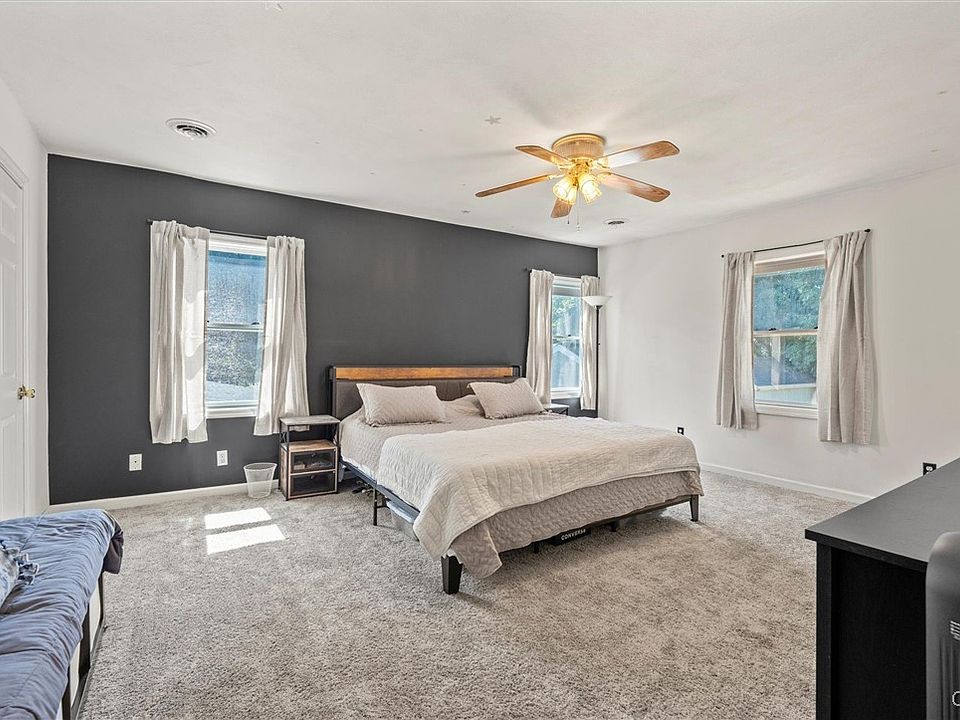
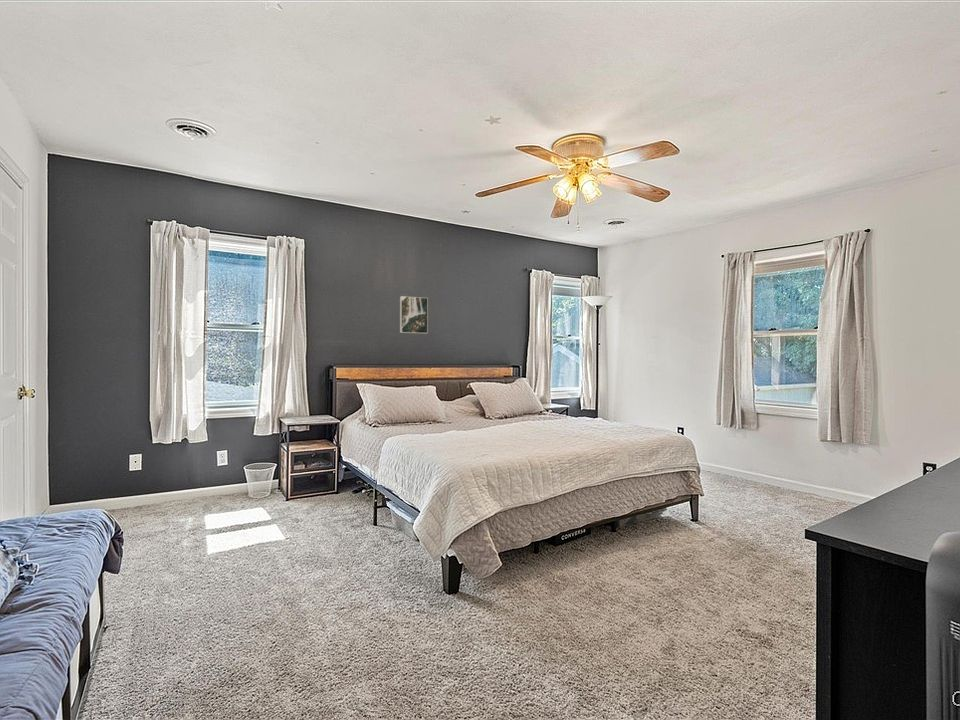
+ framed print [399,295,429,334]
